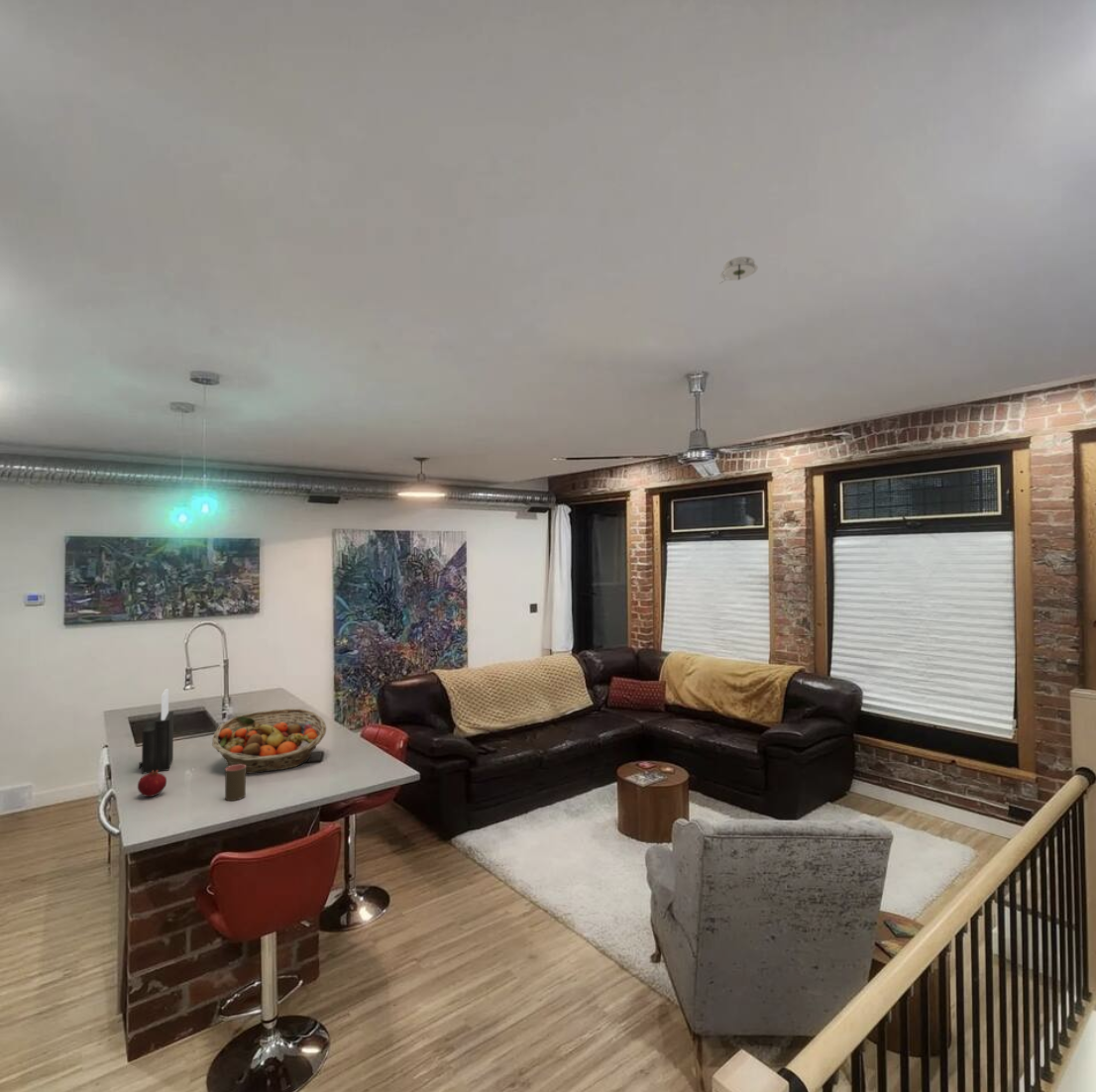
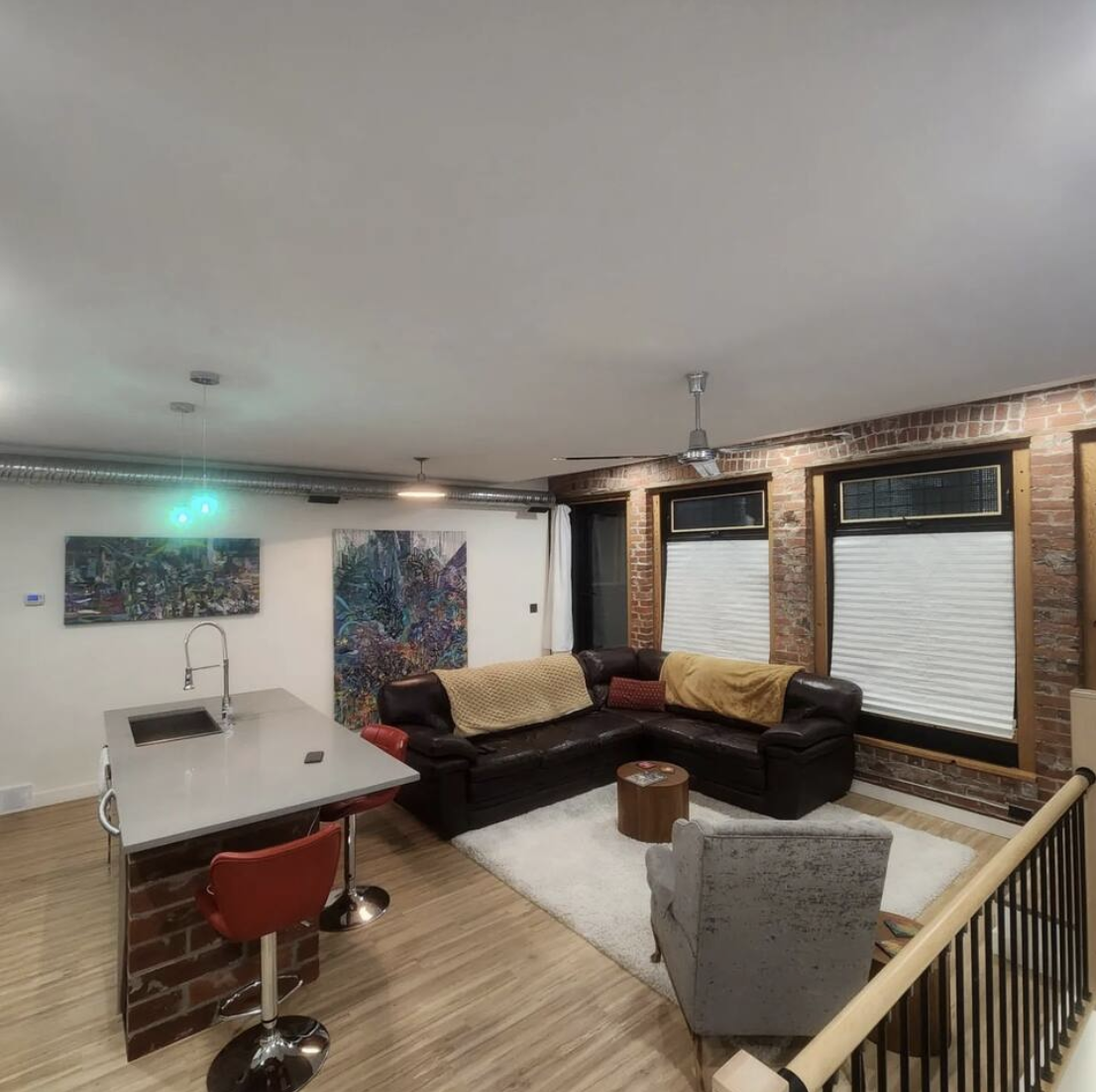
- knife block [138,688,174,775]
- fruit [137,770,167,798]
- fruit basket [211,708,327,775]
- cup [224,764,247,802]
- smoke detector [719,256,759,284]
